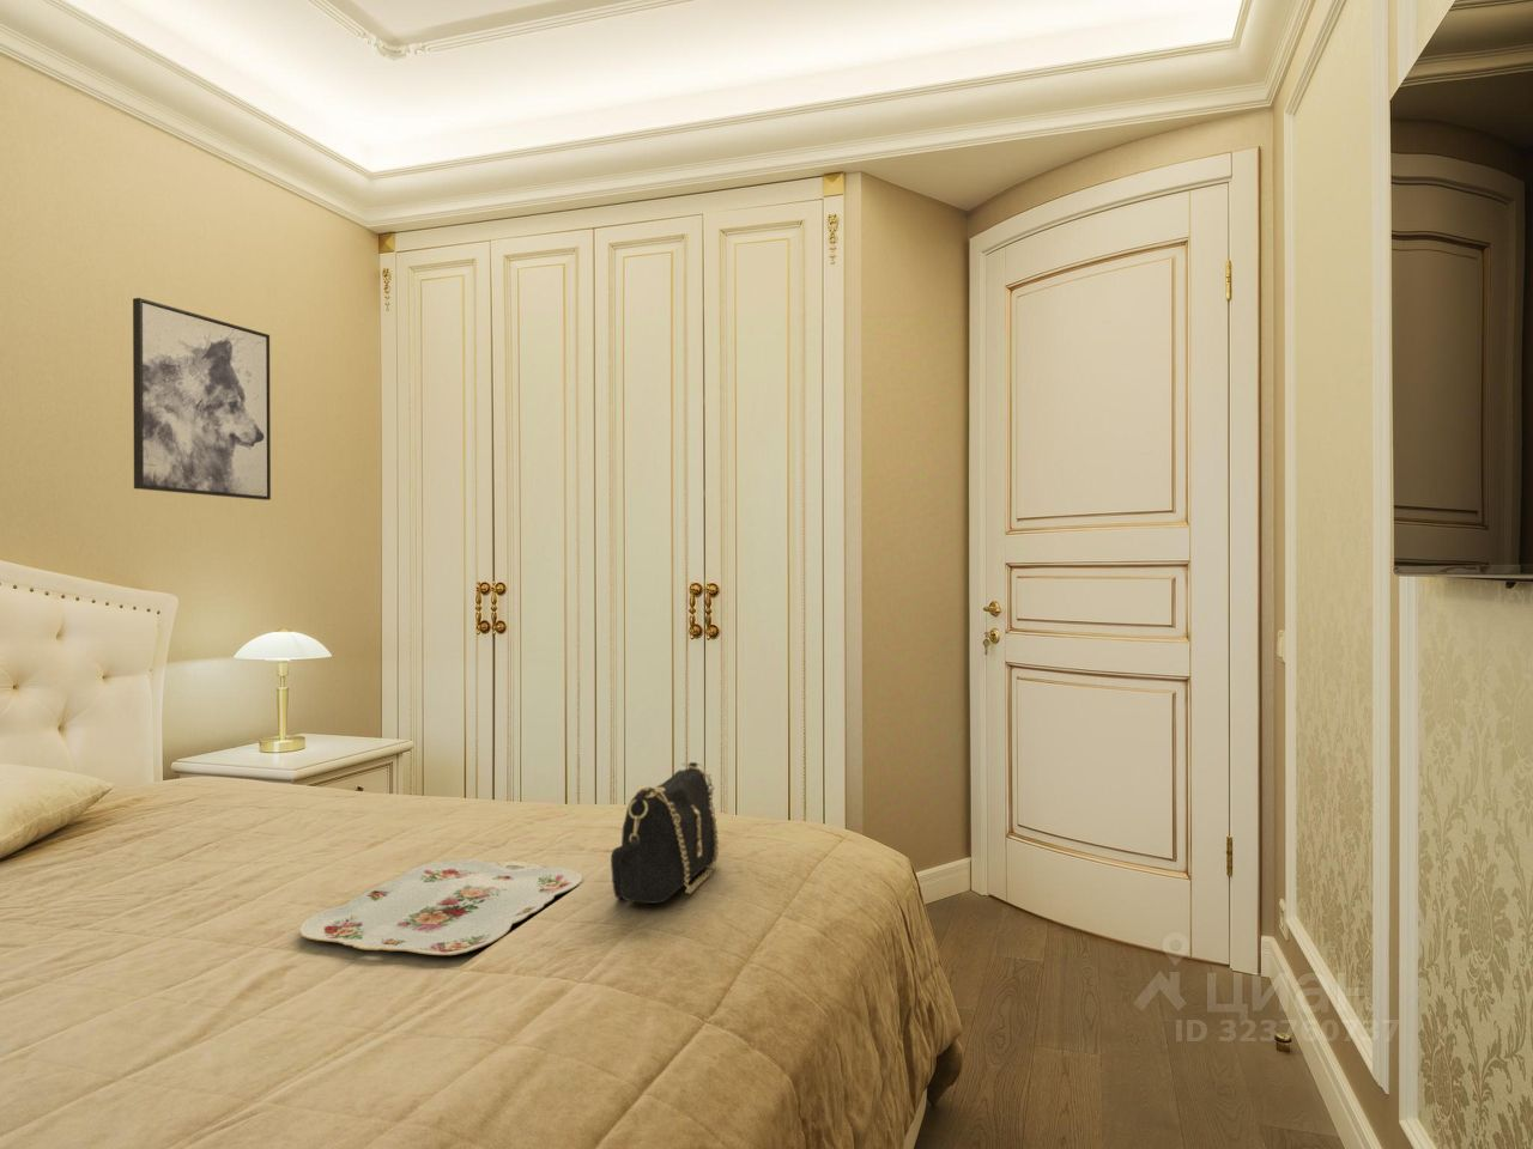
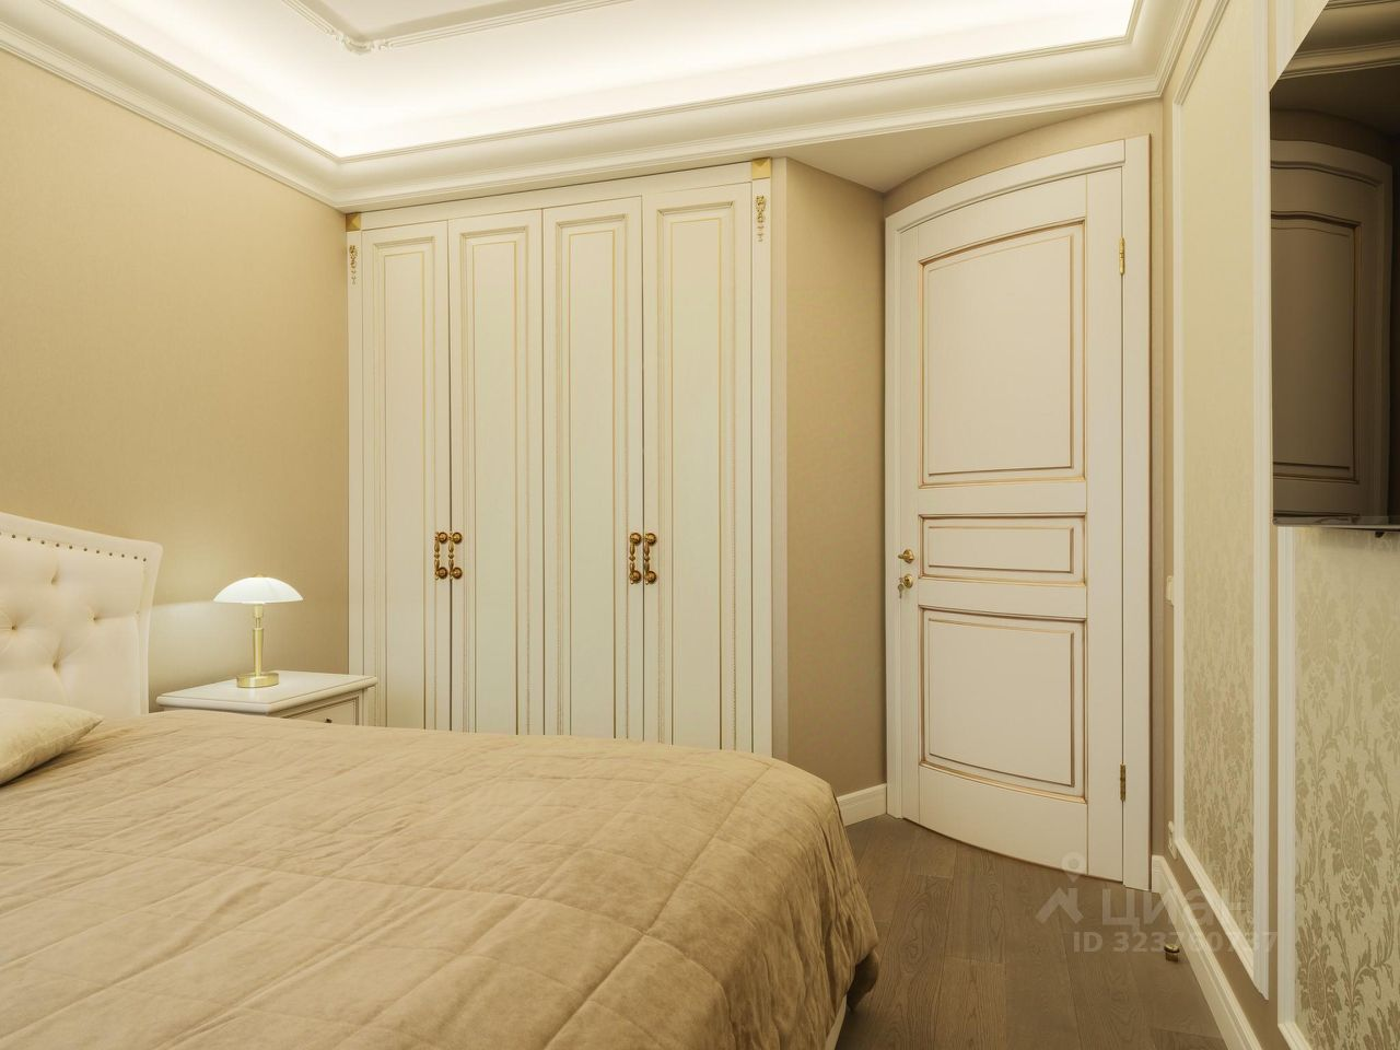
- wall art [132,297,272,502]
- serving tray [298,858,584,956]
- handbag [610,762,719,905]
